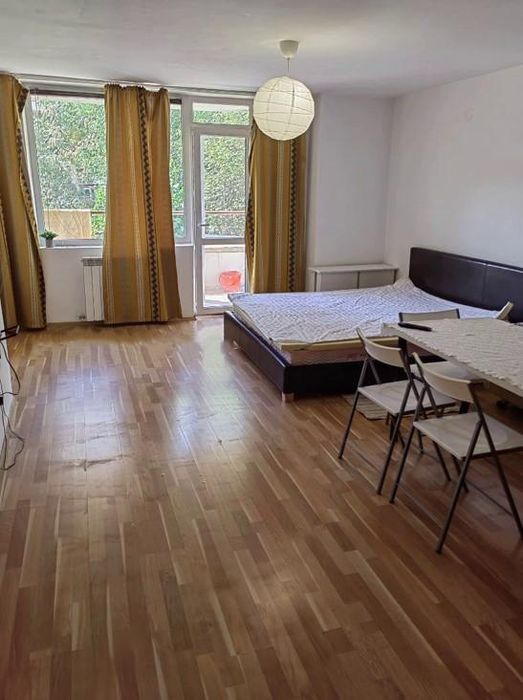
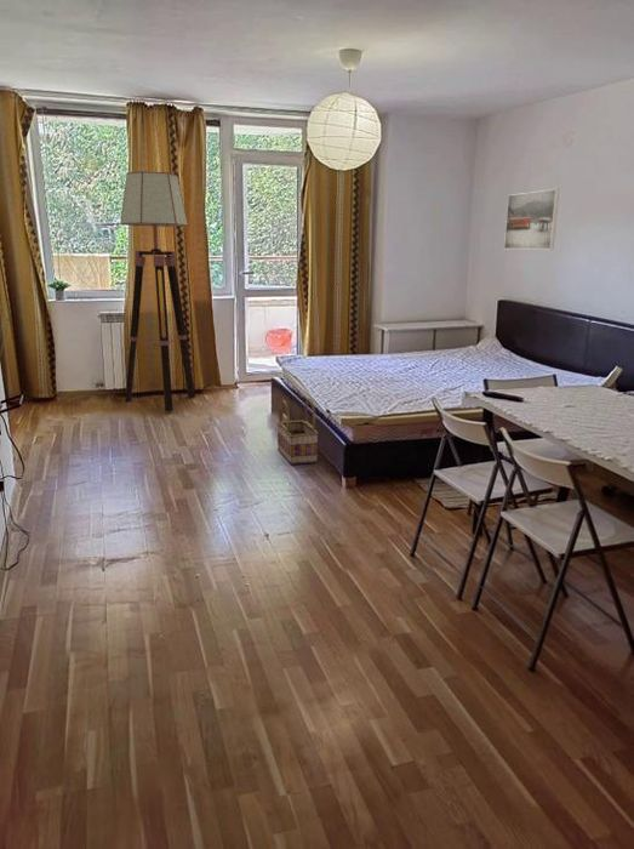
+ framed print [503,188,560,250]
+ basket [276,397,319,466]
+ floor lamp [119,170,196,412]
